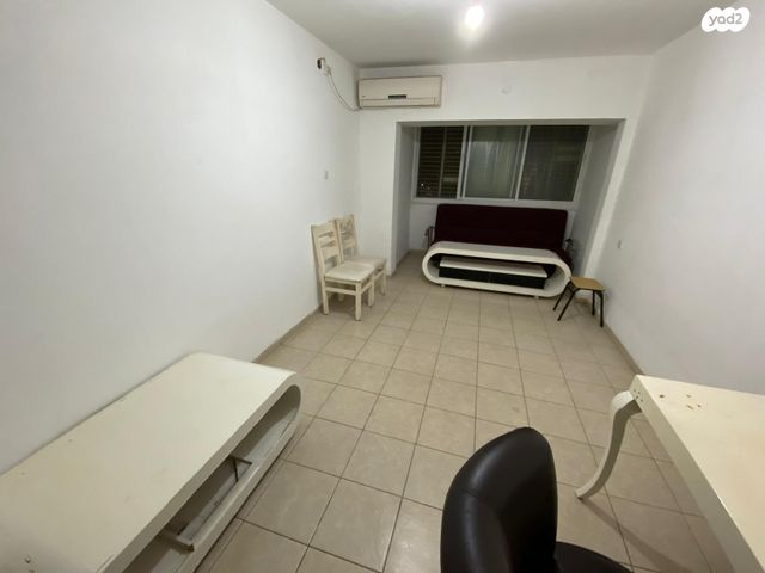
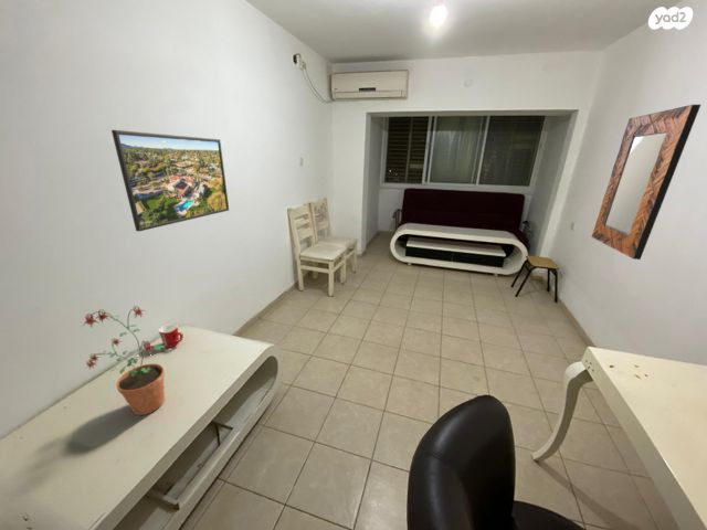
+ potted plant [82,305,166,416]
+ home mirror [591,104,701,261]
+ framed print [110,129,230,232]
+ mug [157,324,184,349]
